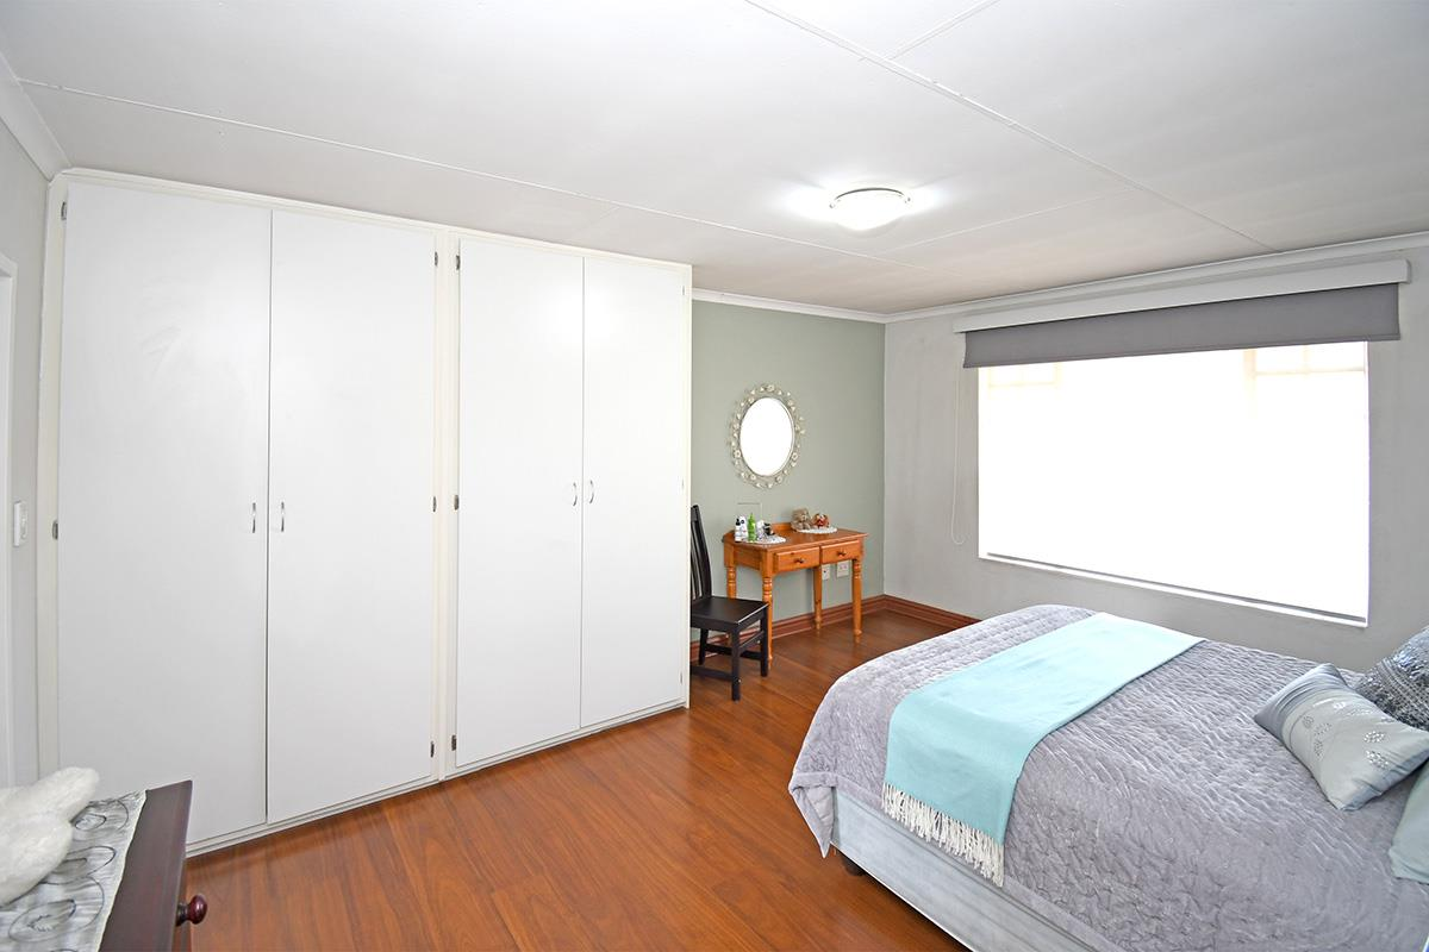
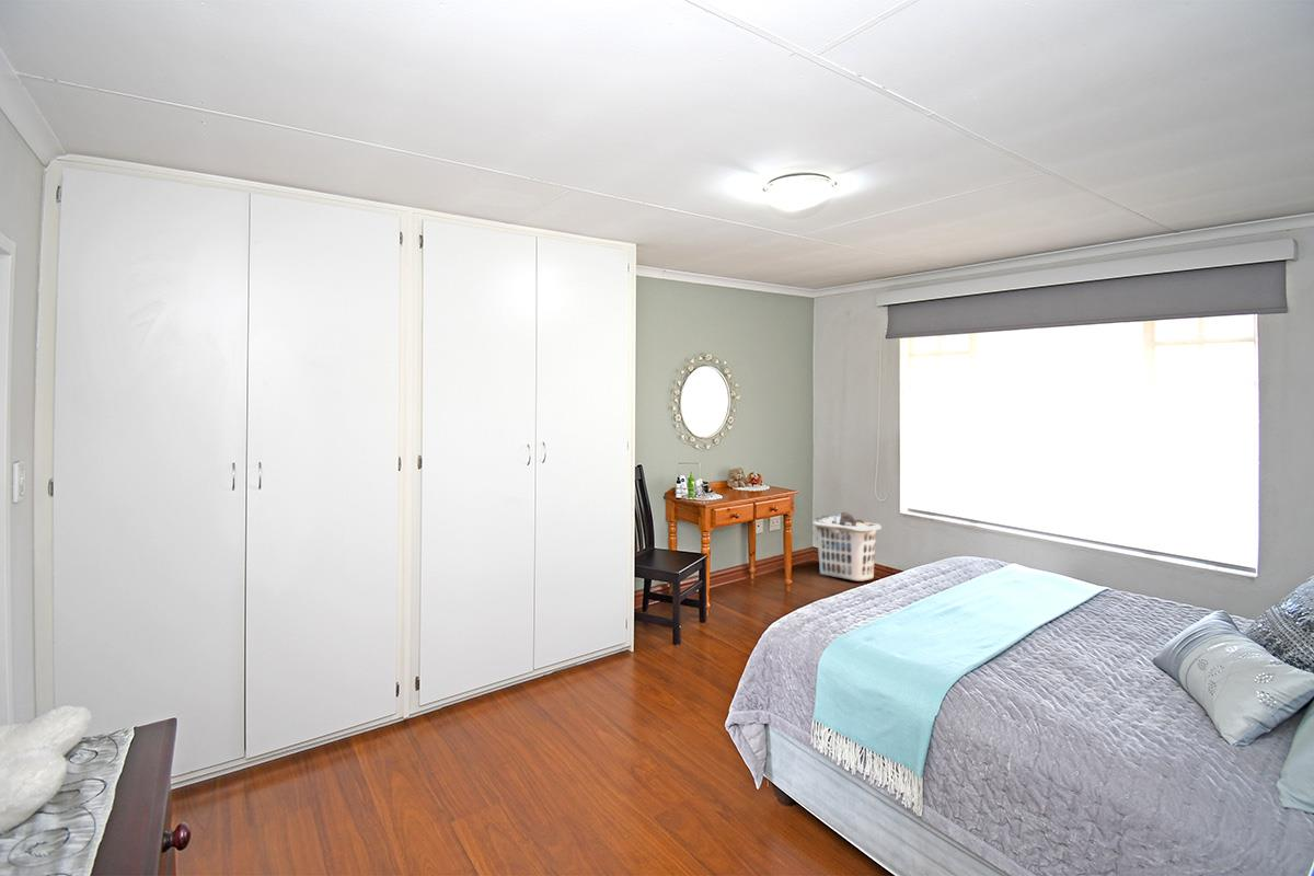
+ clothes hamper [811,511,883,583]
